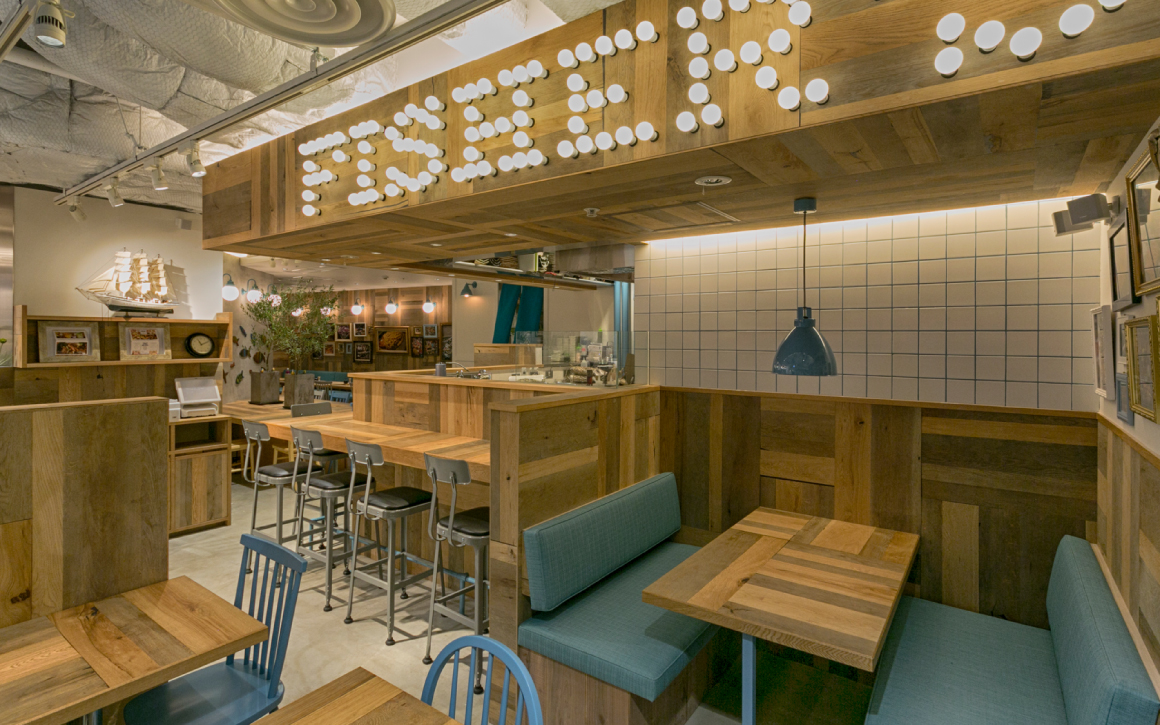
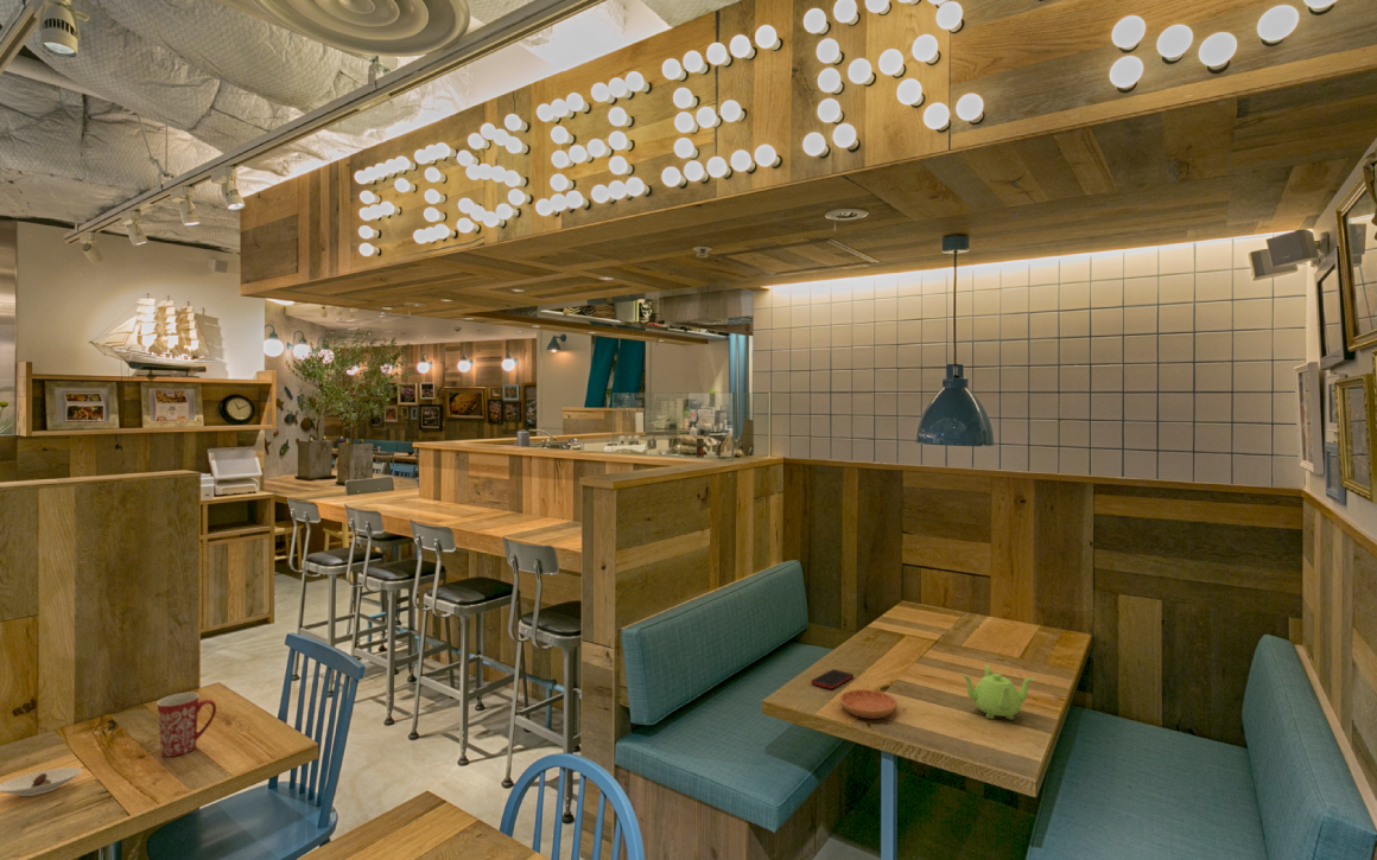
+ saucer [0,766,83,797]
+ saucer [839,688,899,720]
+ cell phone [810,668,855,690]
+ teapot [960,663,1035,721]
+ mug [156,692,217,758]
